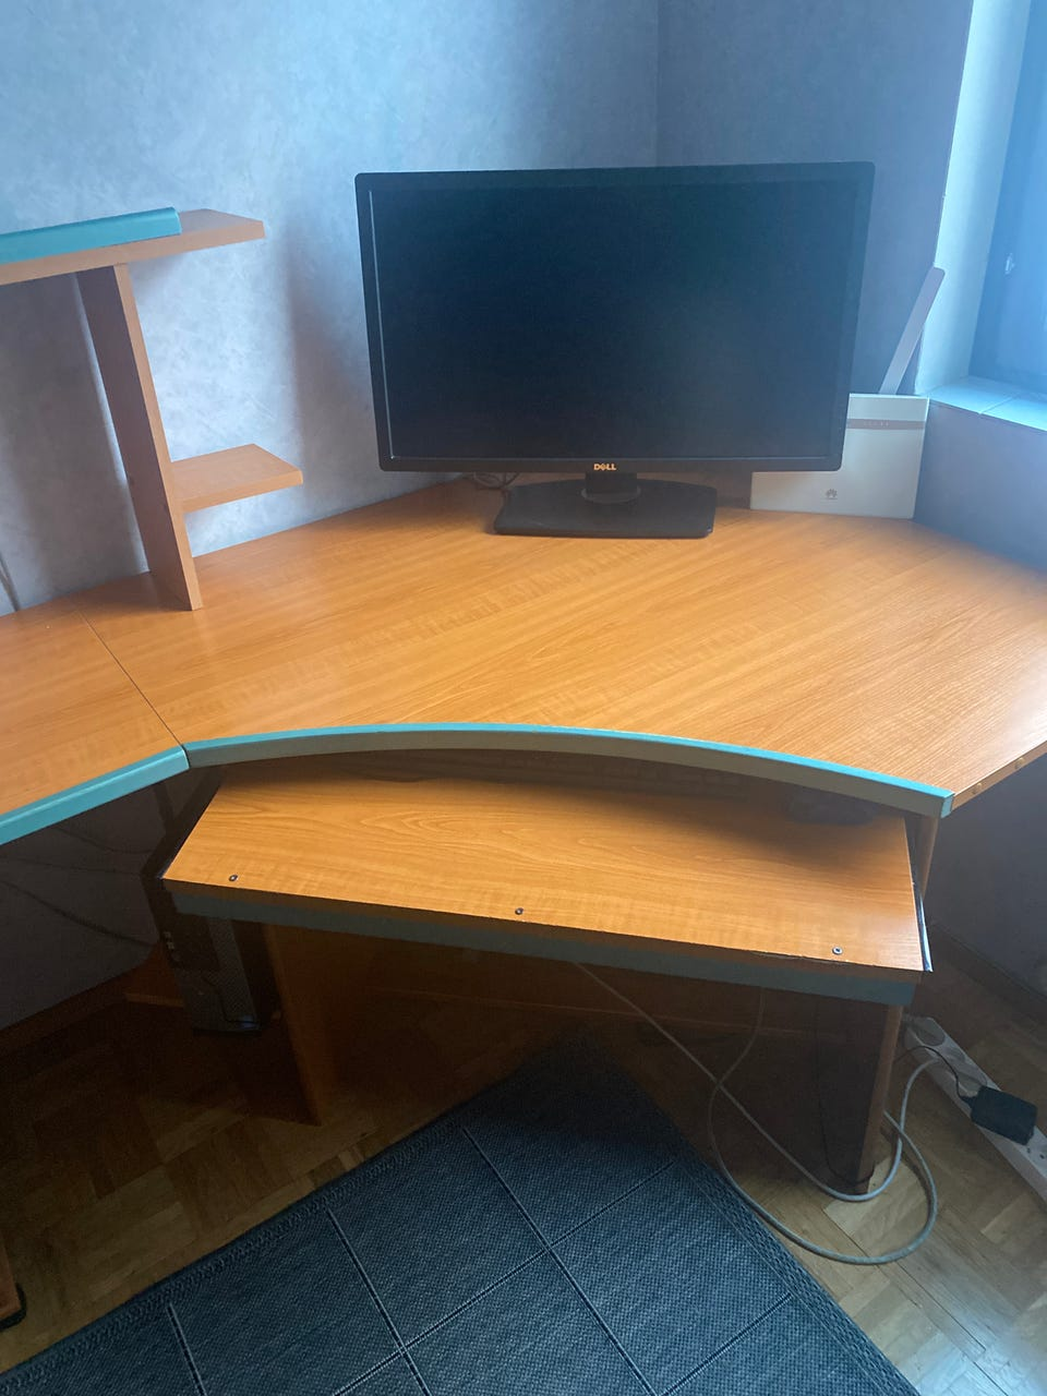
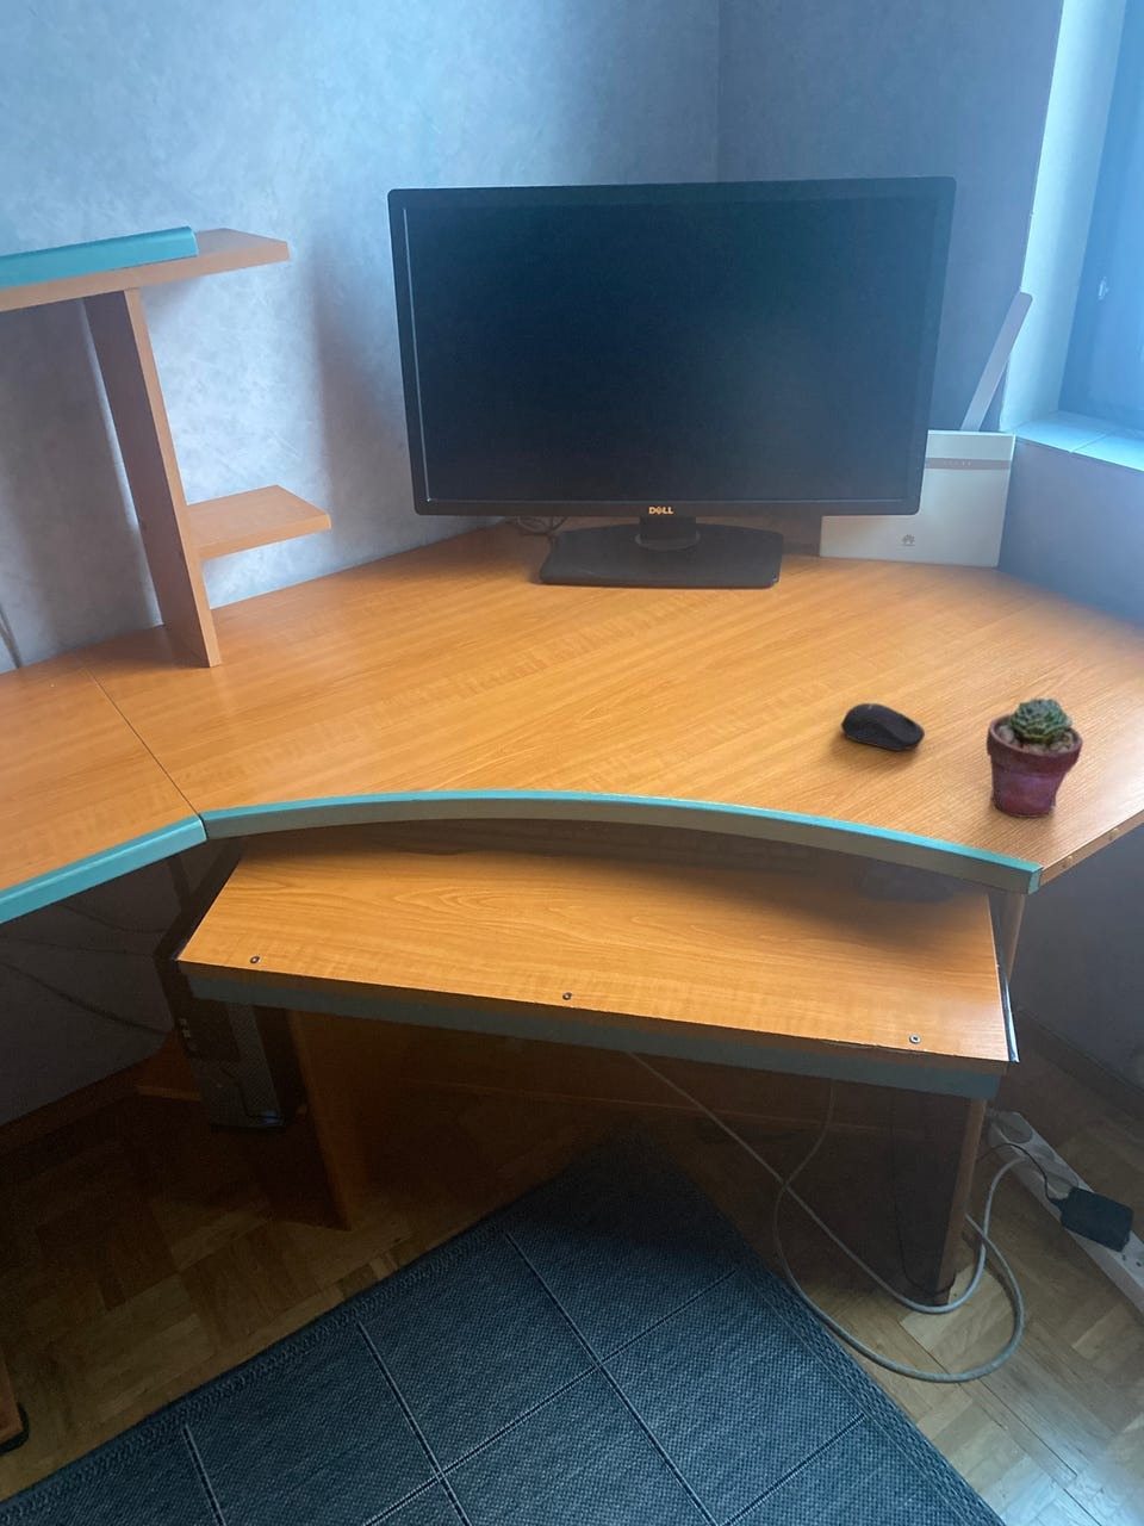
+ computer mouse [840,702,926,752]
+ potted succulent [985,697,1084,819]
